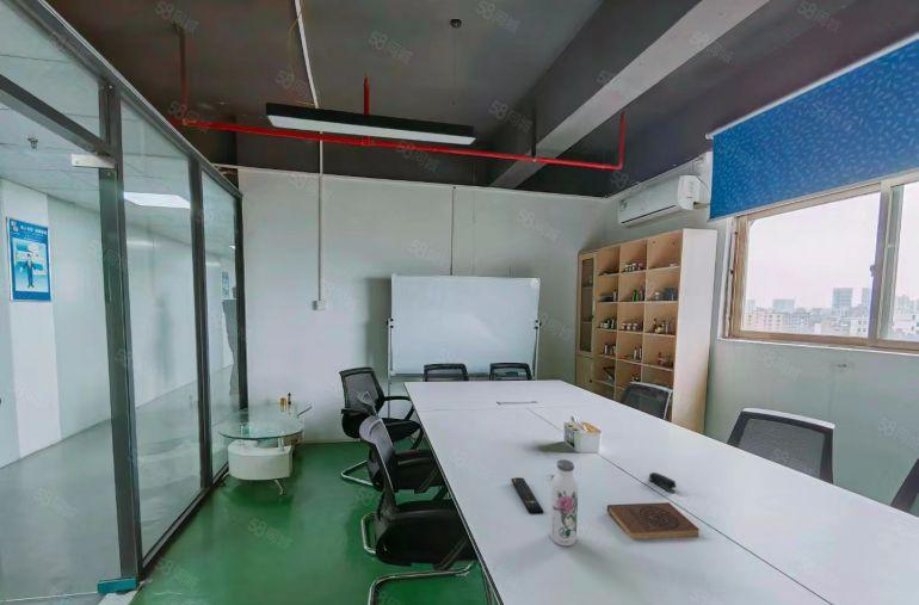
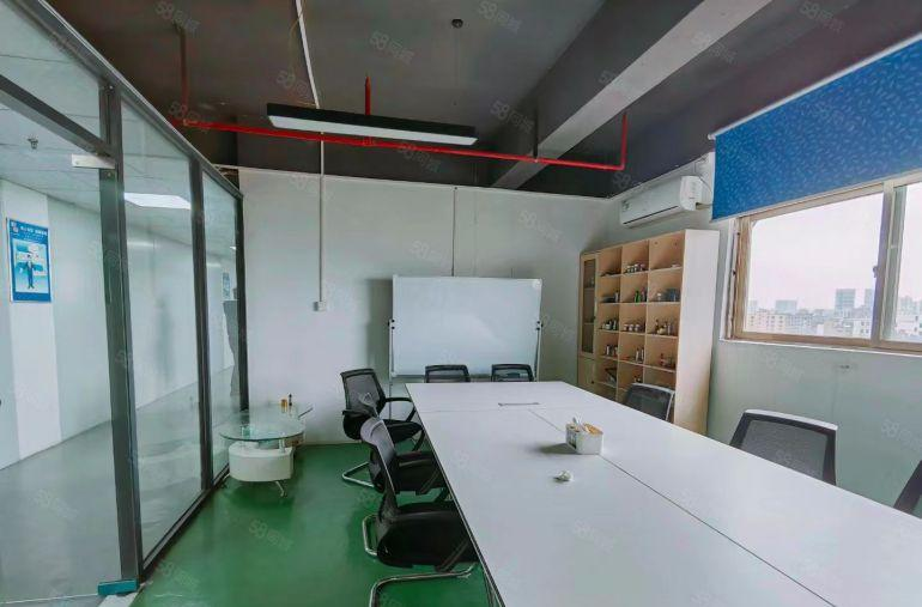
- stapler [648,471,678,495]
- water bottle [549,458,579,548]
- remote control [510,476,544,516]
- book [606,501,701,541]
